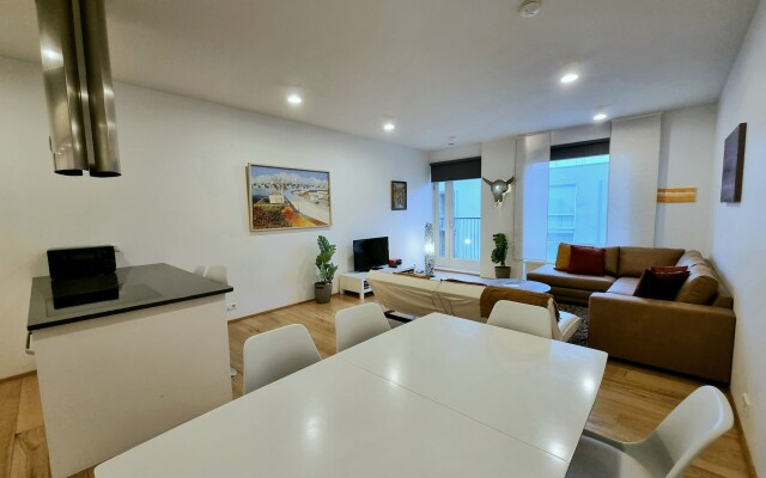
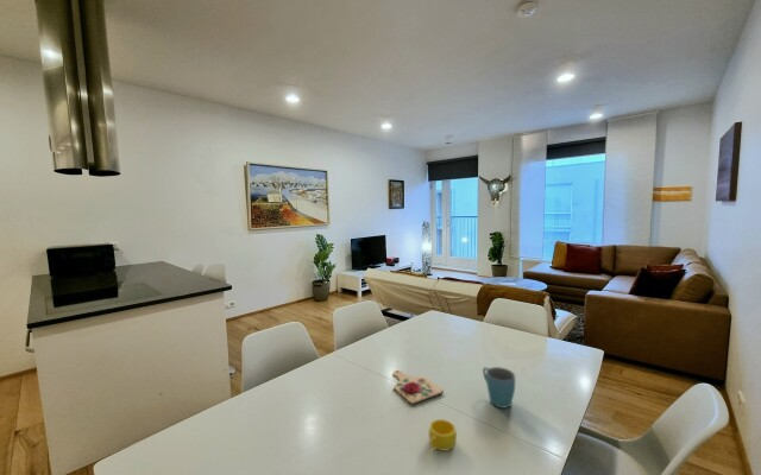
+ cutting board [392,369,445,405]
+ mug [482,366,516,408]
+ cup [428,418,458,452]
